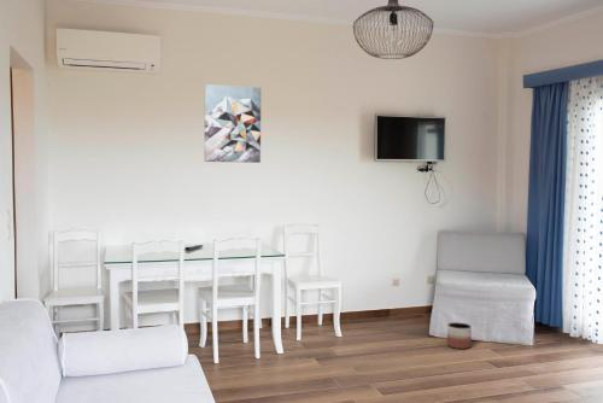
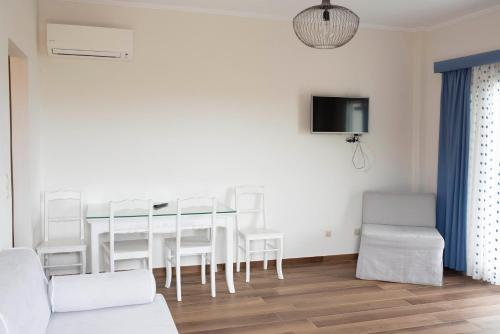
- wall art [204,83,262,164]
- planter [446,321,473,350]
